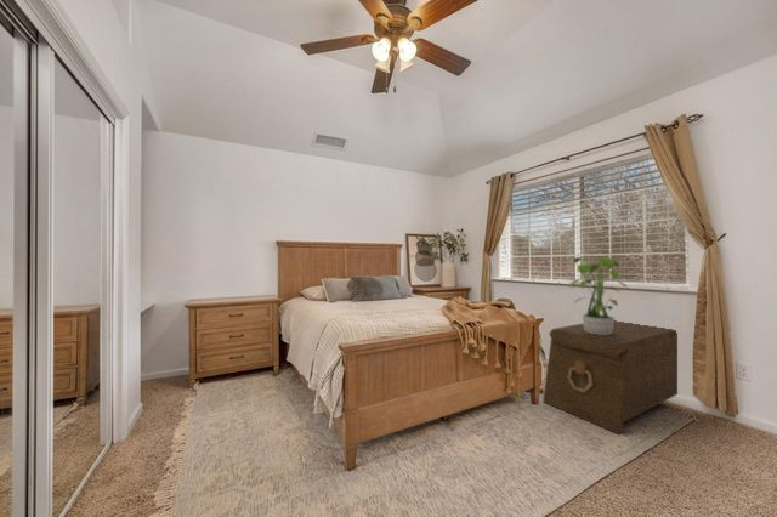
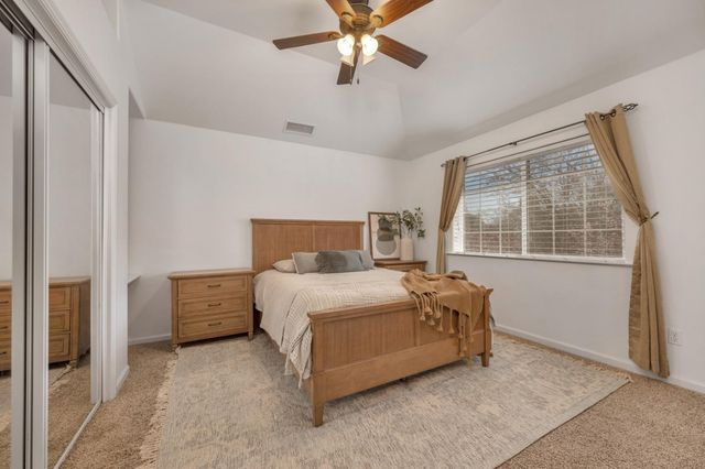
- storage trunk [541,319,679,436]
- potted plant [567,255,629,335]
